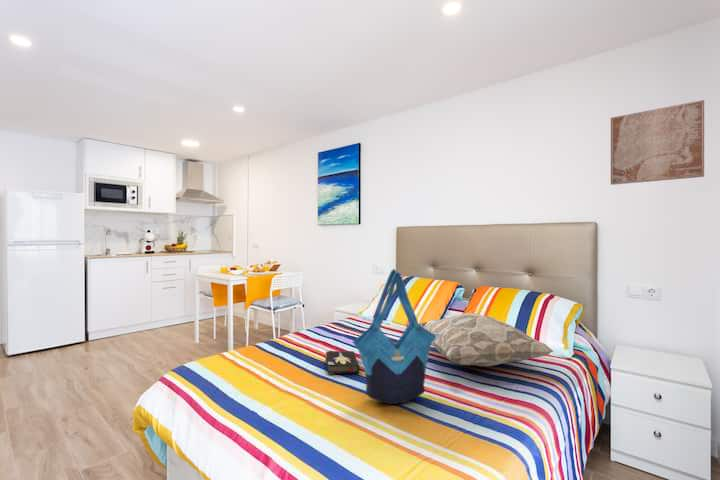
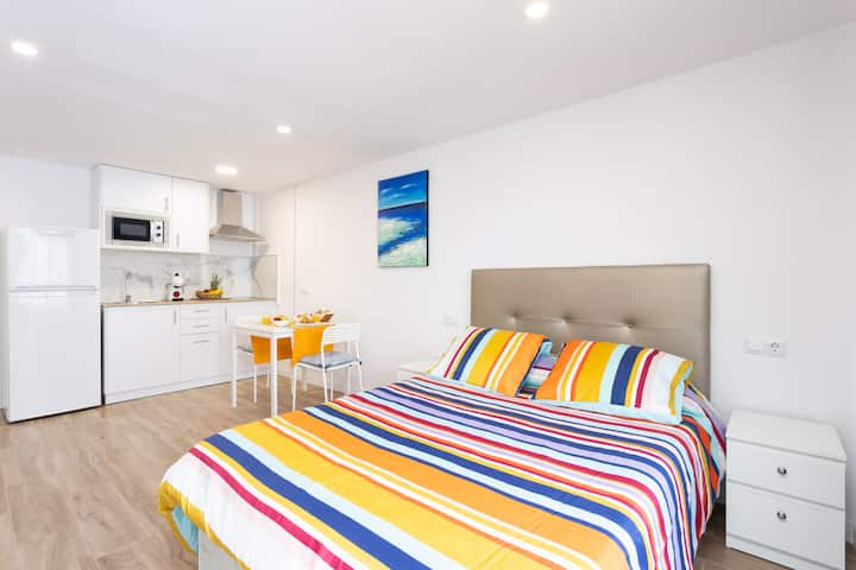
- wall art [610,99,705,186]
- tote bag [351,268,437,405]
- decorative pillow [419,312,554,367]
- hardback book [325,350,360,375]
